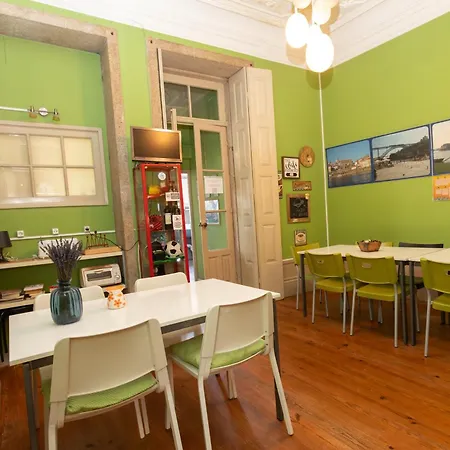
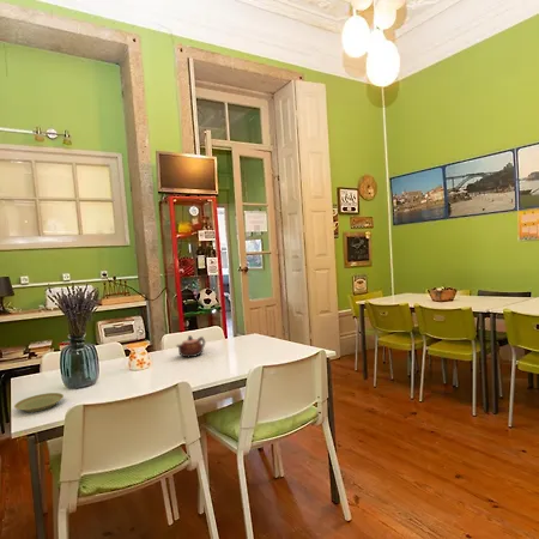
+ teapot [175,334,206,358]
+ plate [13,392,65,413]
